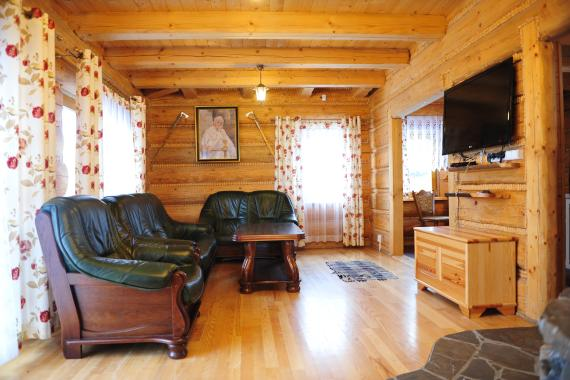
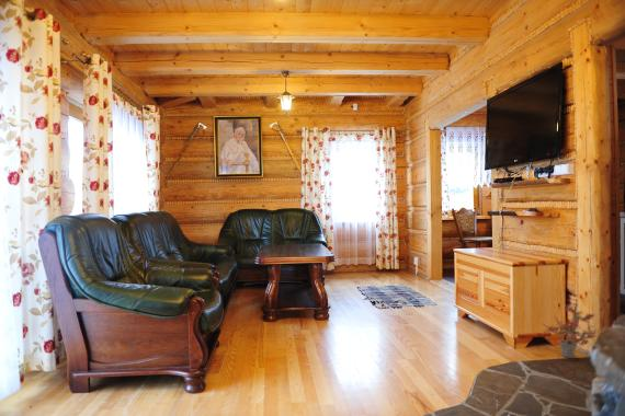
+ potted plant [542,294,598,359]
